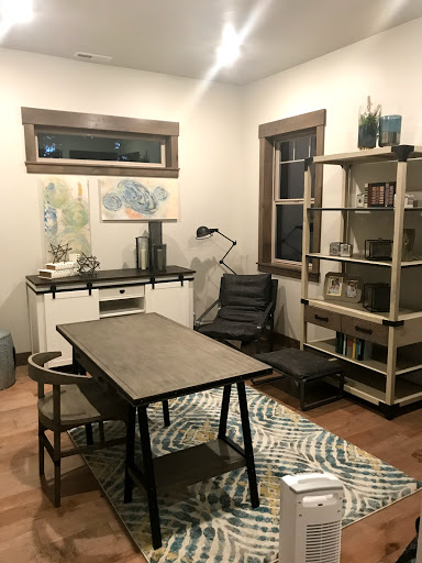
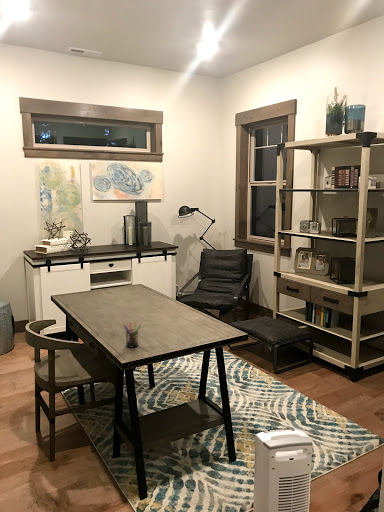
+ pen holder [123,320,142,349]
